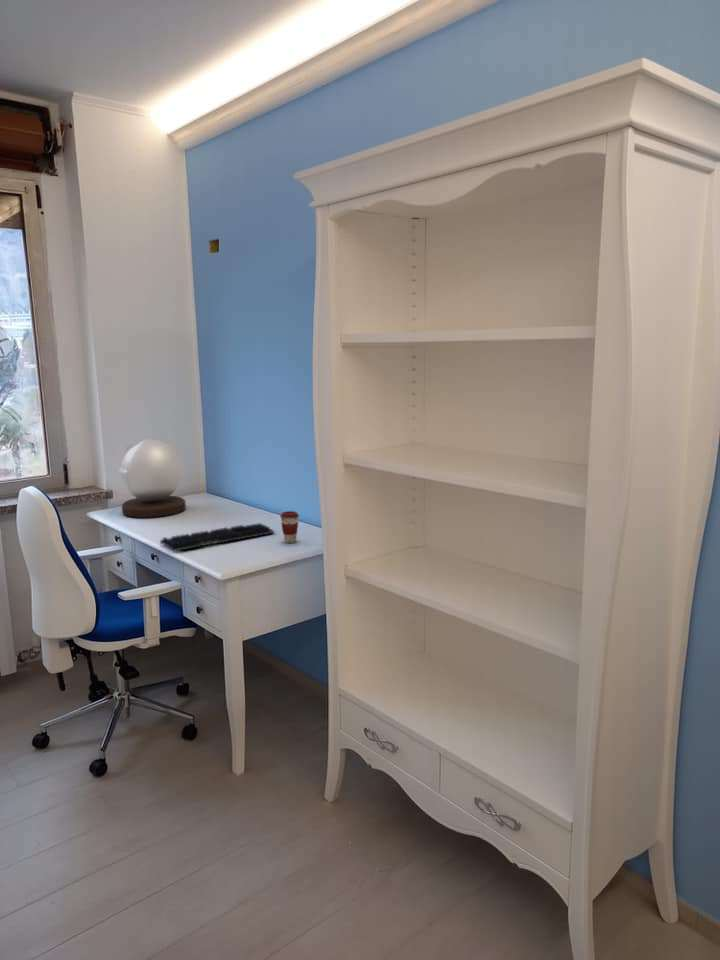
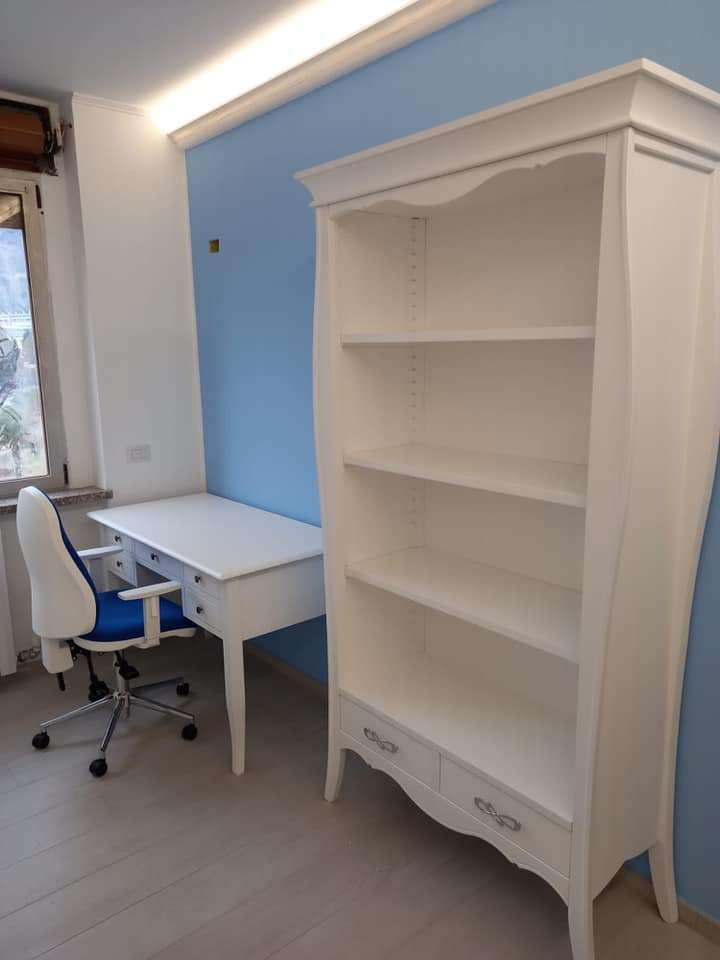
- keyboard [159,522,276,552]
- coffee cup [279,510,300,544]
- desk lamp [118,438,187,519]
